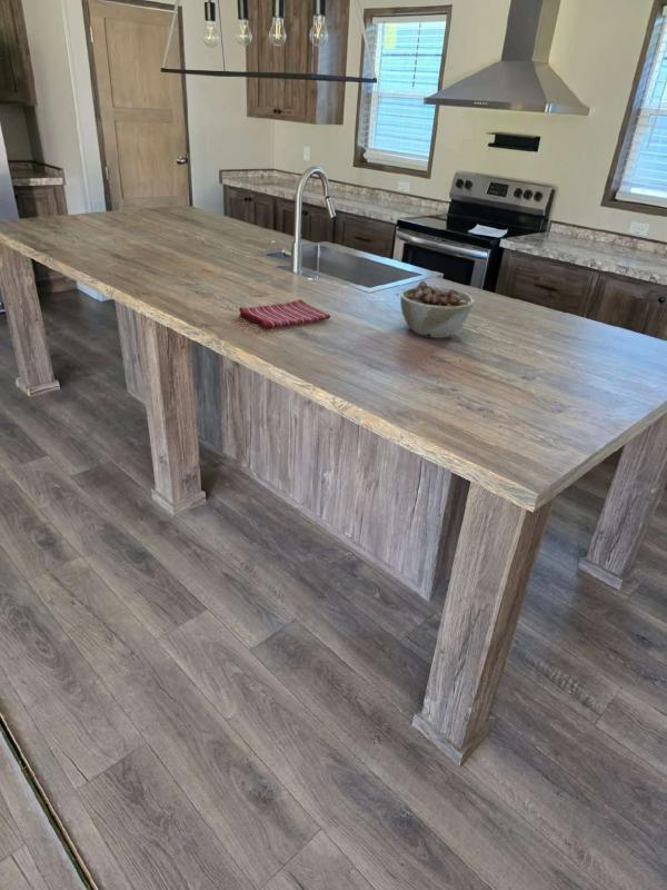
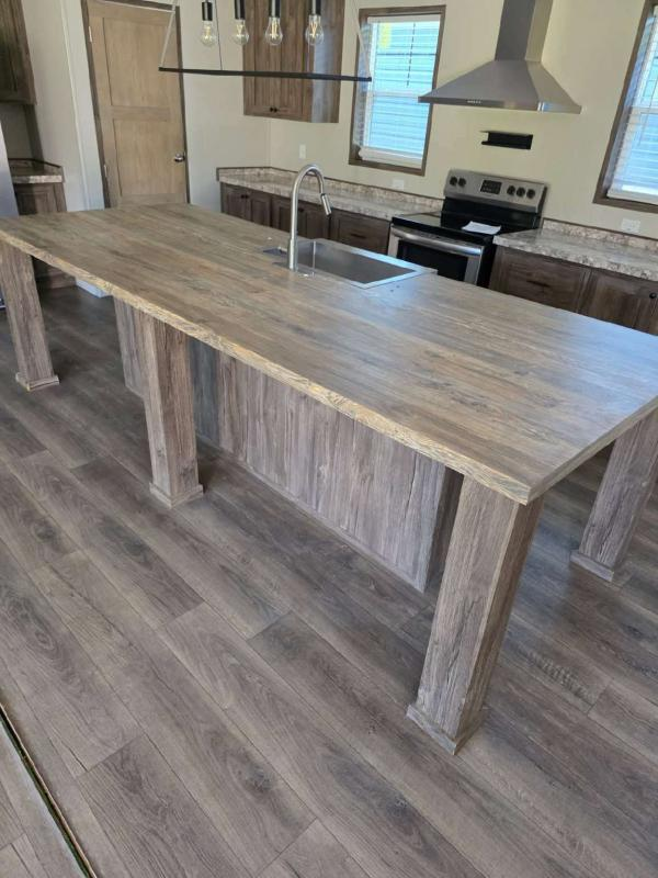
- bowl [399,279,475,338]
- dish towel [238,298,331,330]
